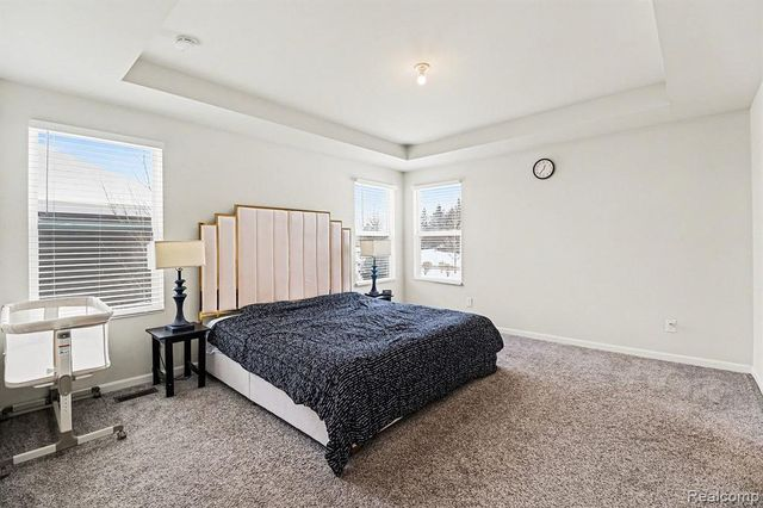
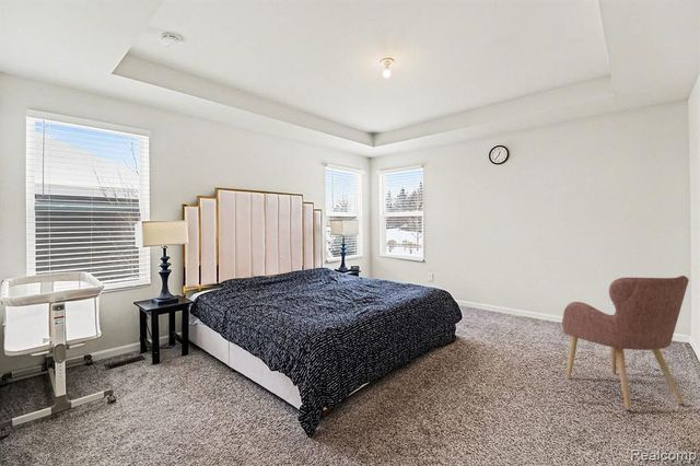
+ armchair [561,275,690,412]
